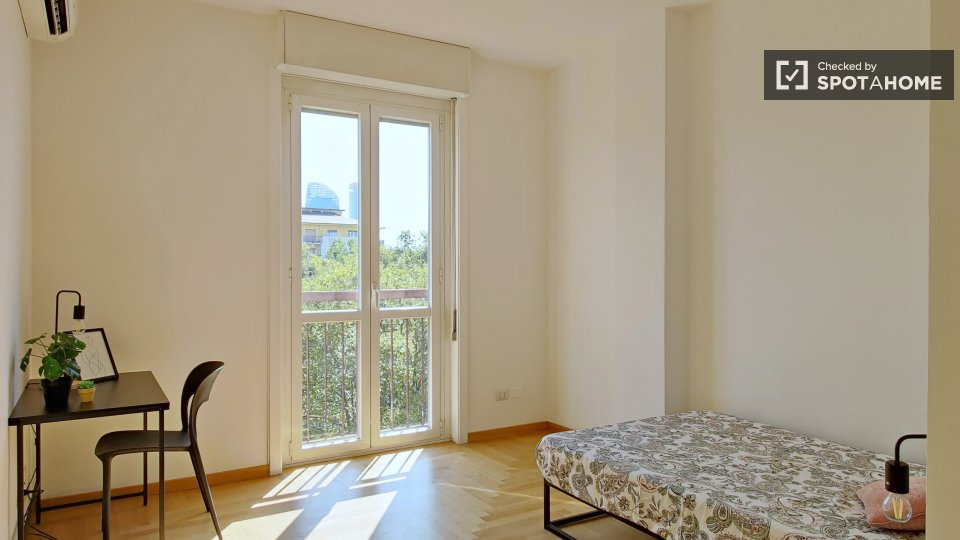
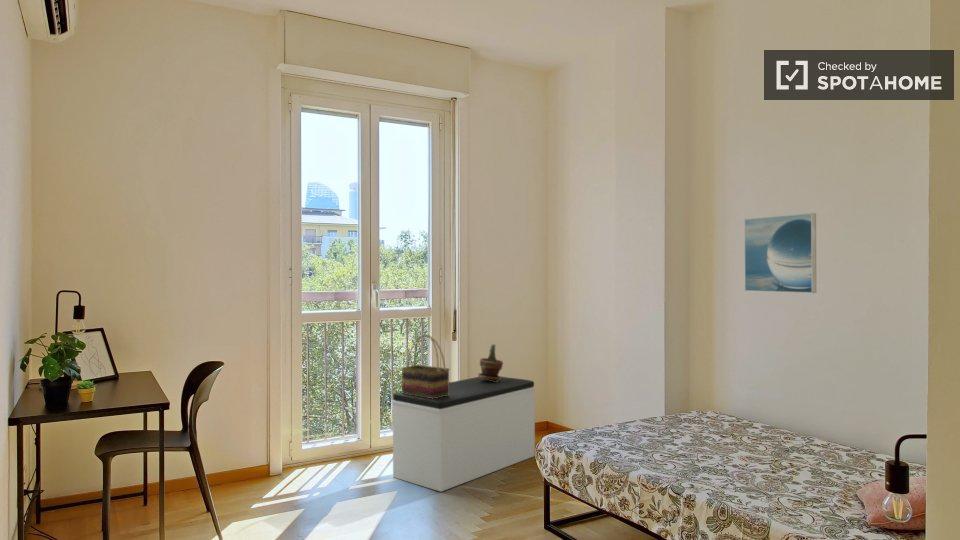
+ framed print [743,212,817,294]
+ bench [391,375,536,493]
+ potted plant [477,343,504,382]
+ woven basket [401,333,451,399]
